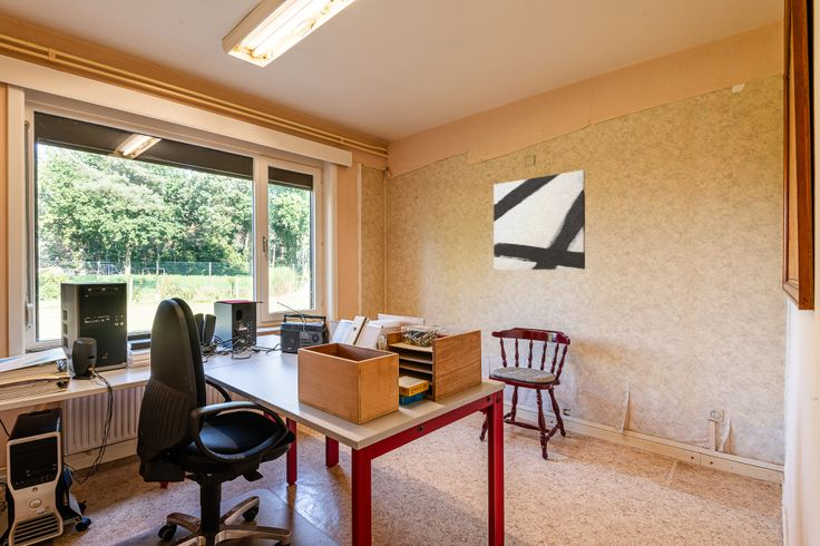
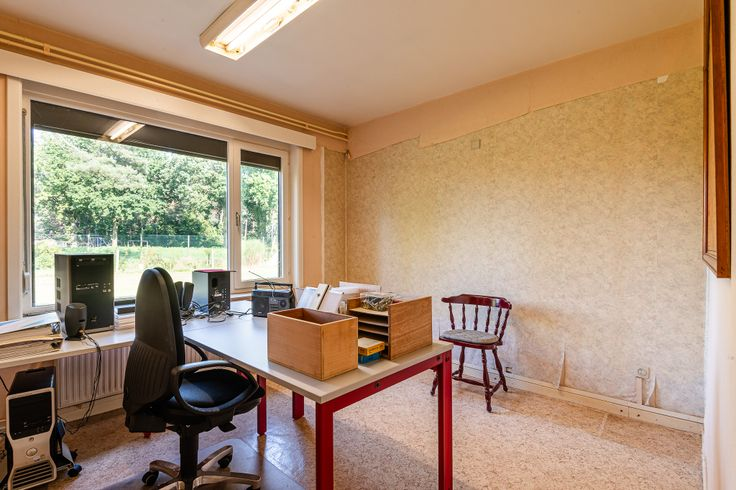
- wall art [492,169,586,271]
